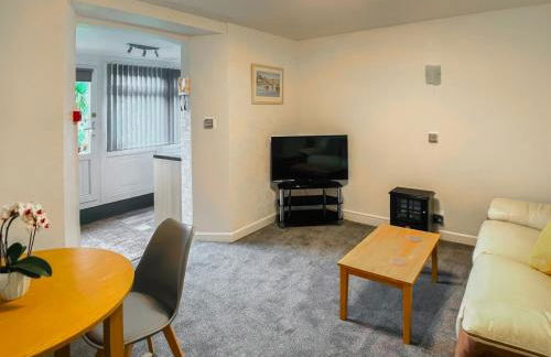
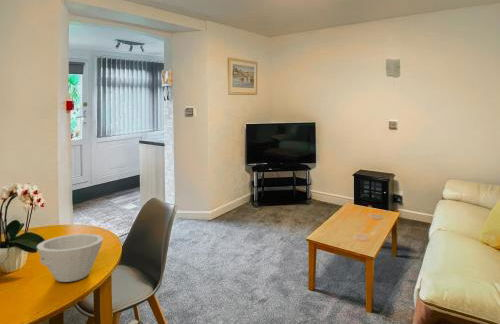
+ bowl [36,233,104,283]
